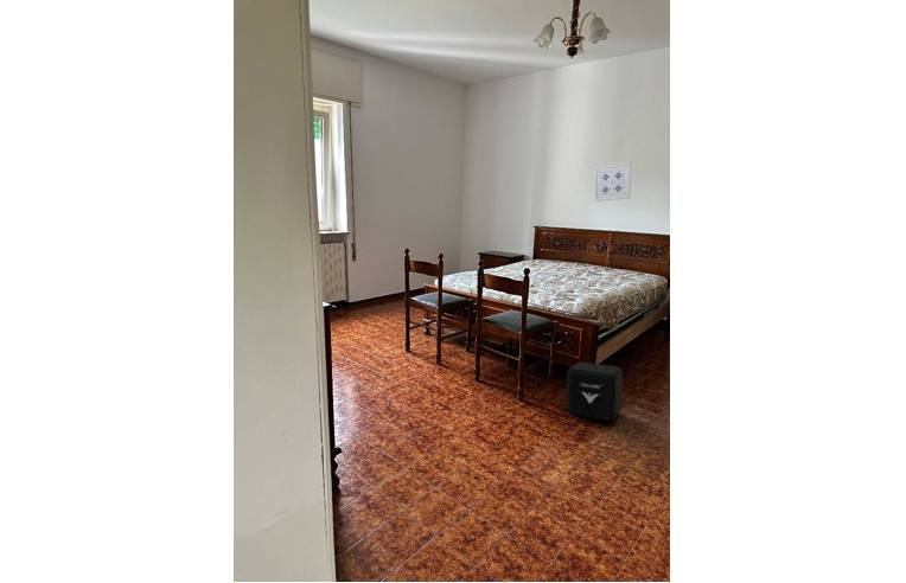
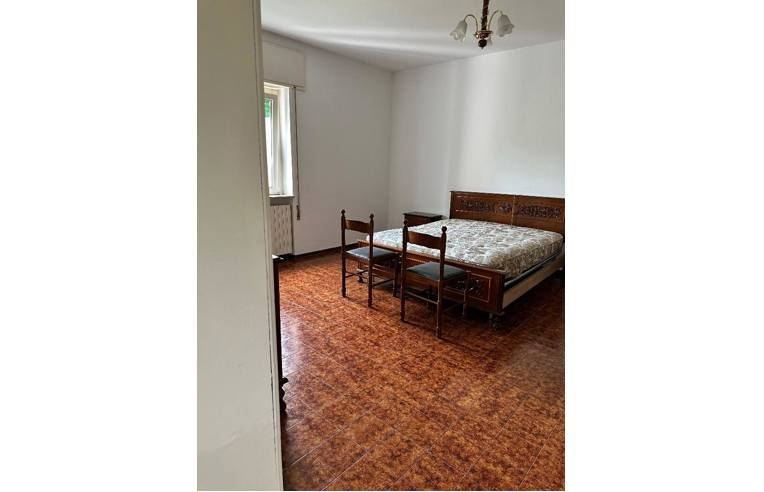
- wall art [593,161,632,203]
- air purifier [566,361,624,423]
